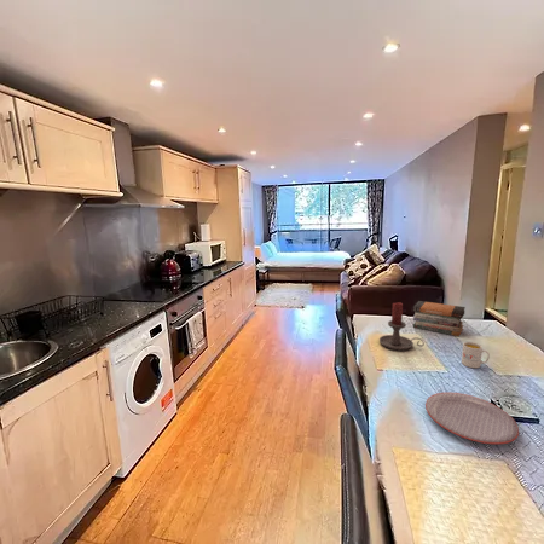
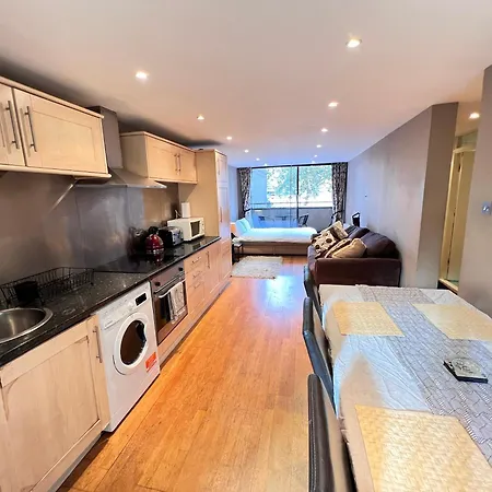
- plate [424,392,520,445]
- candle holder [378,301,426,352]
- mug [461,341,491,369]
- book stack [412,300,467,337]
